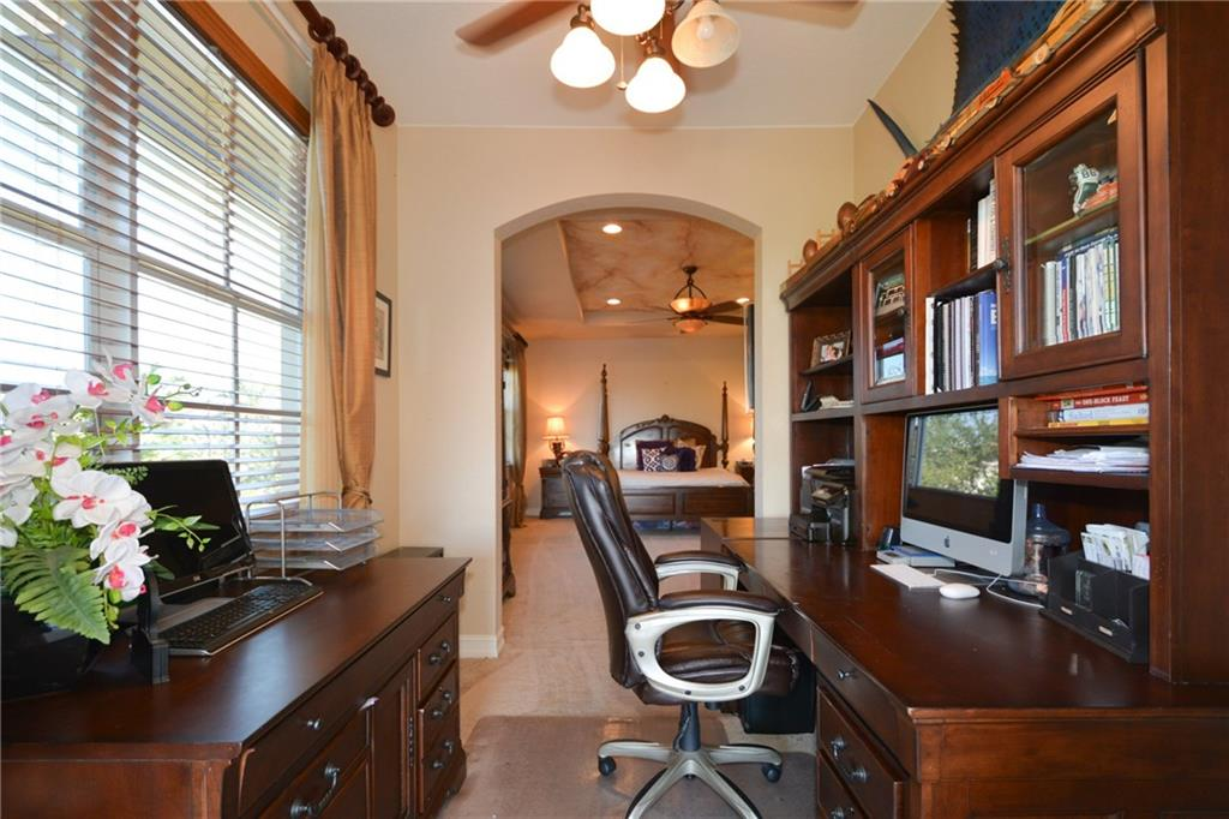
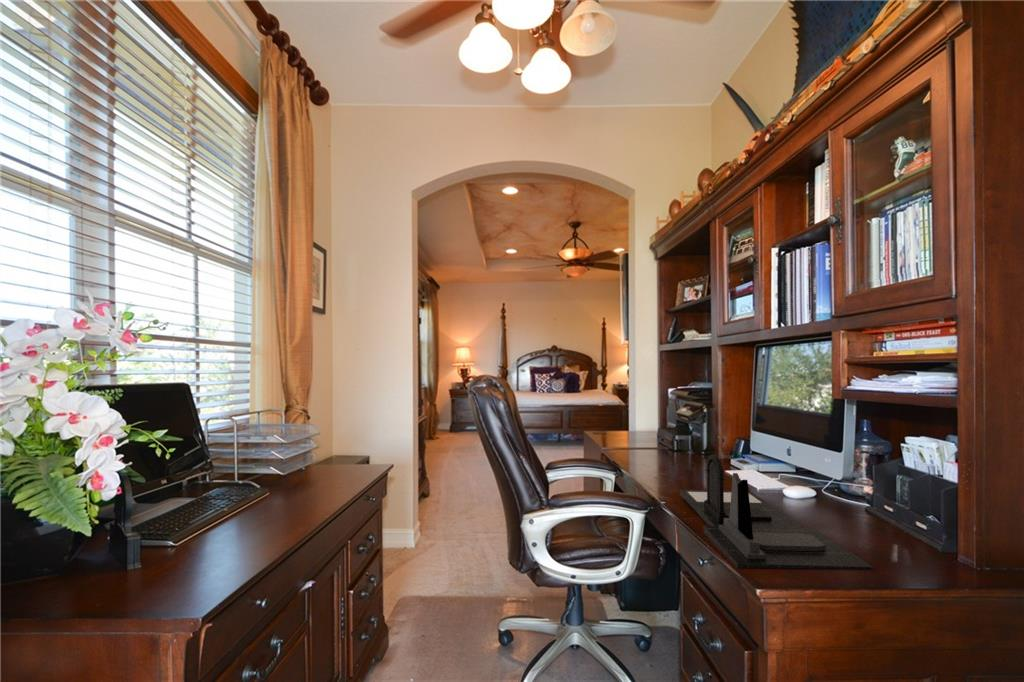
+ desk organizer [679,454,874,570]
